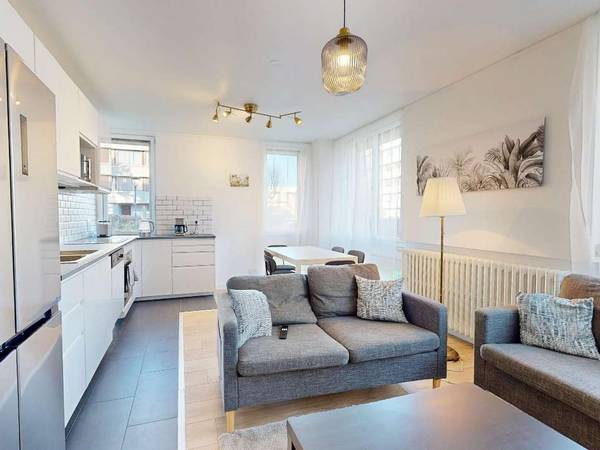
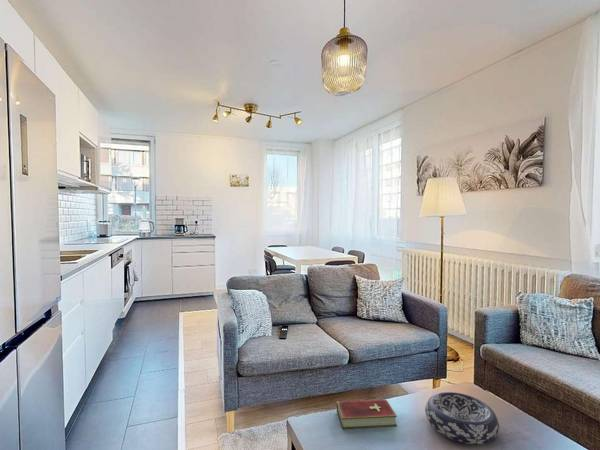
+ decorative bowl [424,391,500,445]
+ hardcover book [336,399,398,430]
